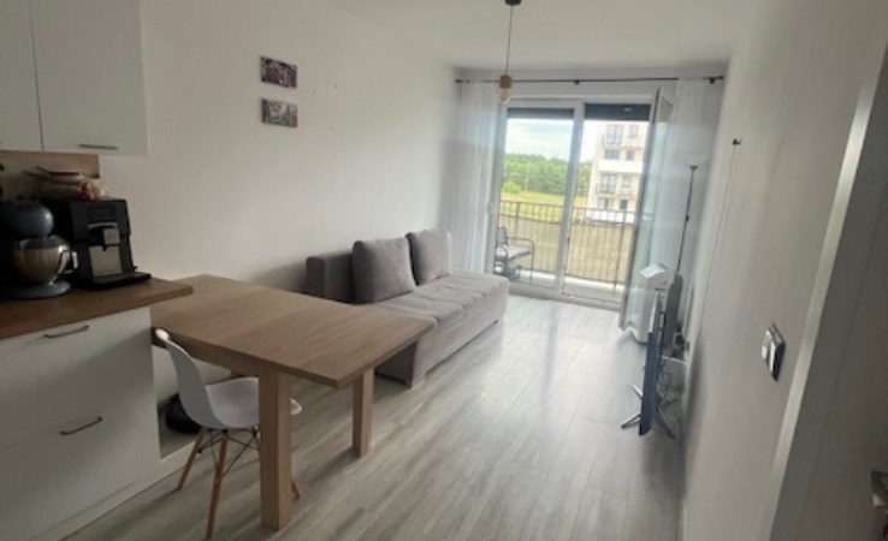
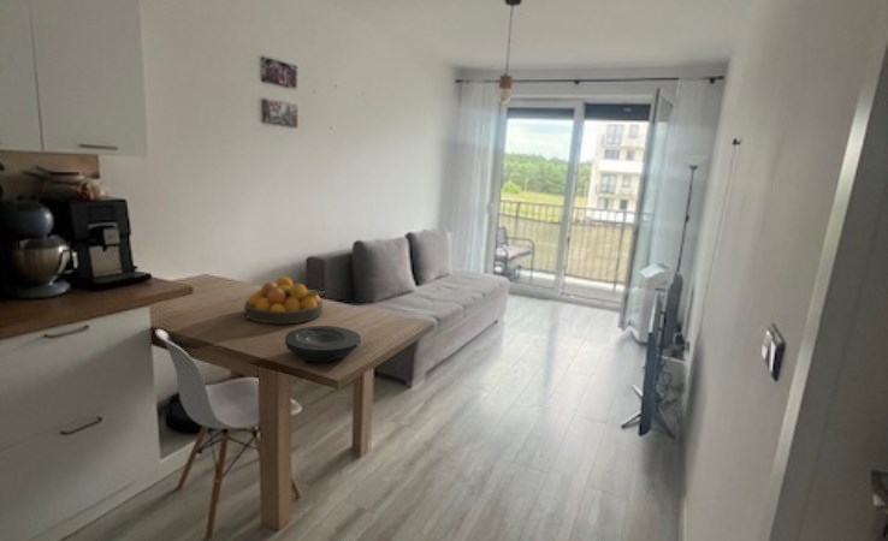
+ plate [284,325,362,363]
+ fruit bowl [243,275,326,325]
